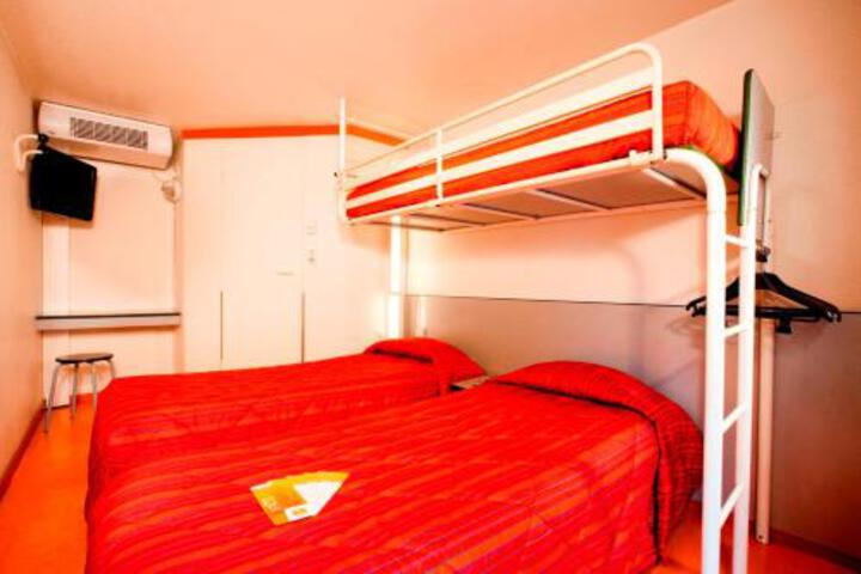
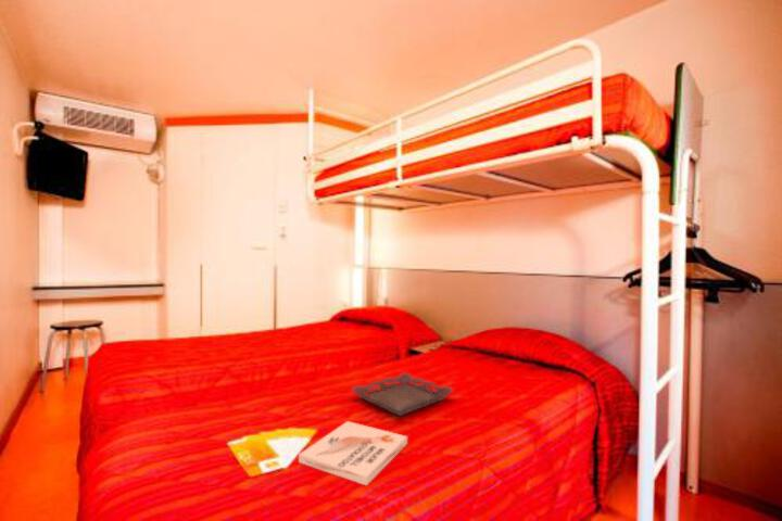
+ tray [350,372,455,417]
+ book [298,420,408,486]
